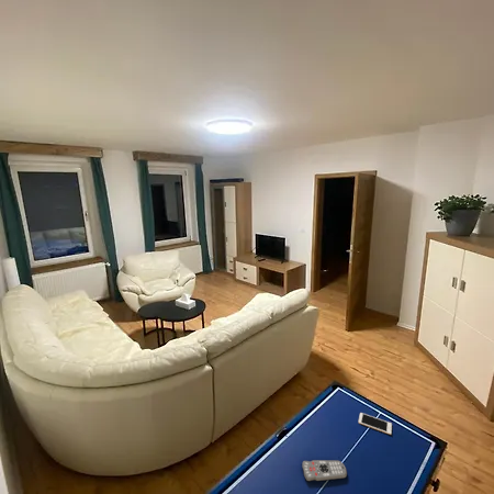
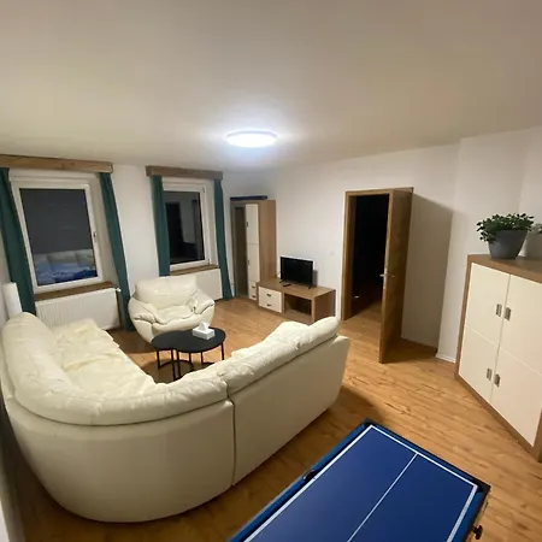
- cell phone [358,412,393,436]
- remote control [301,459,348,482]
